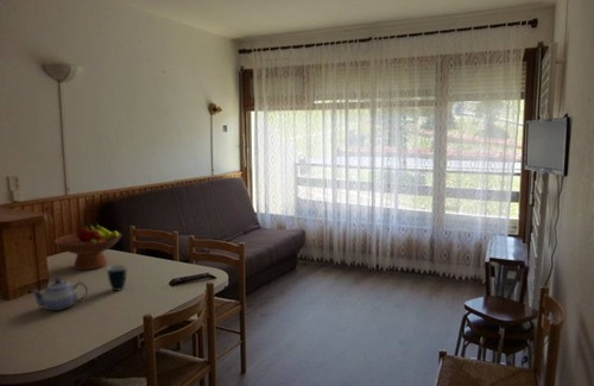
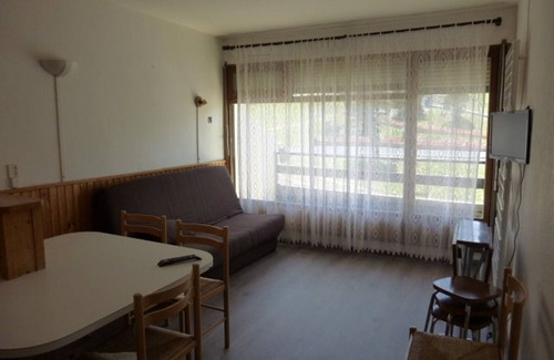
- teapot [31,277,89,312]
- fruit bowl [53,221,124,271]
- mug [106,264,128,292]
